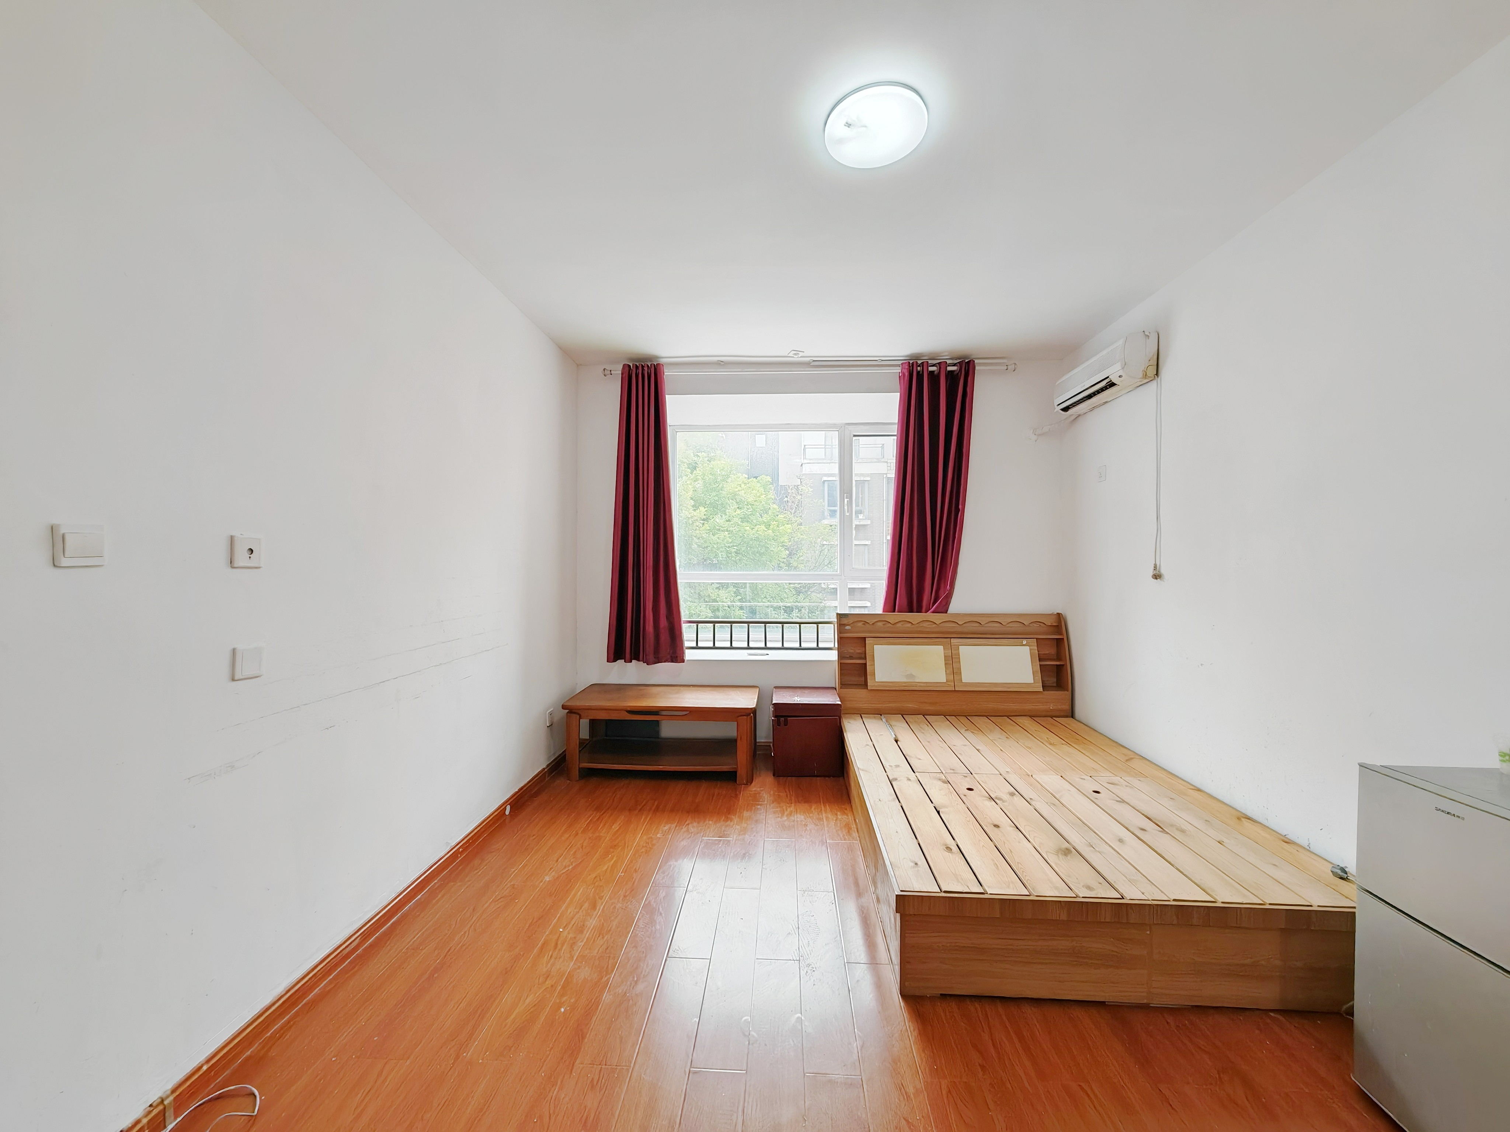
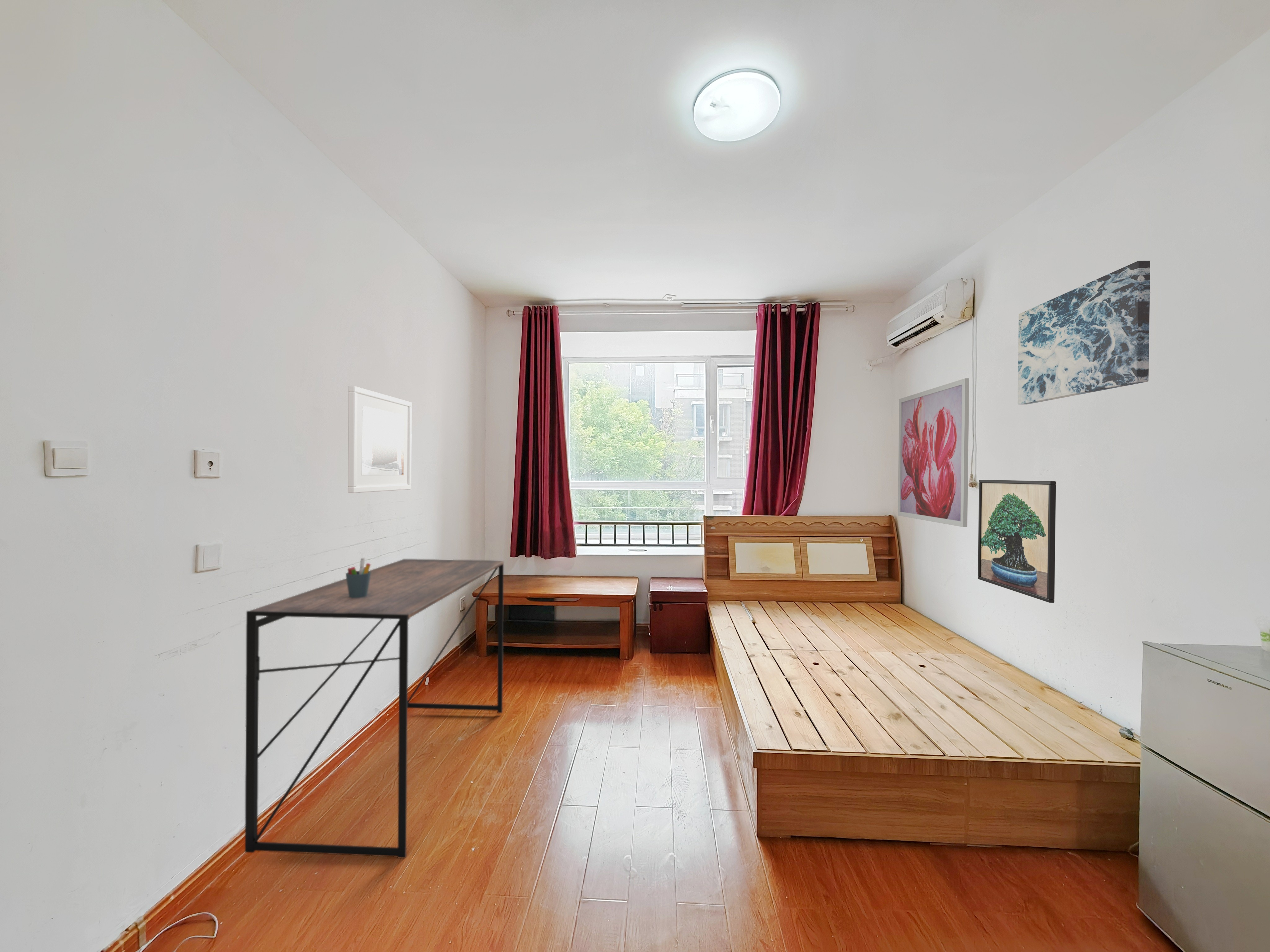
+ wall art [1017,260,1151,405]
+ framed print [978,479,1056,603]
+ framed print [348,386,412,493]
+ wall art [898,378,970,527]
+ pen holder [345,558,371,598]
+ desk [245,559,504,858]
